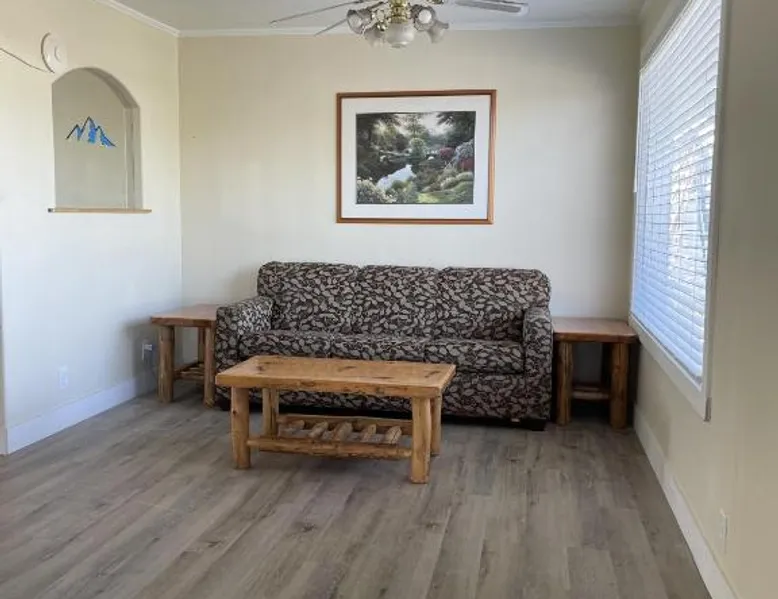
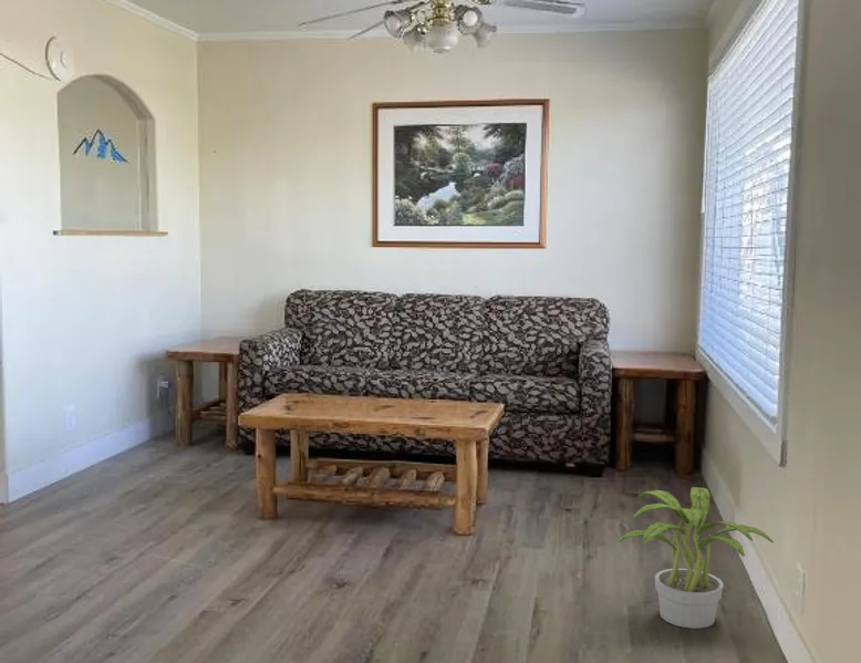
+ potted plant [614,486,775,630]
